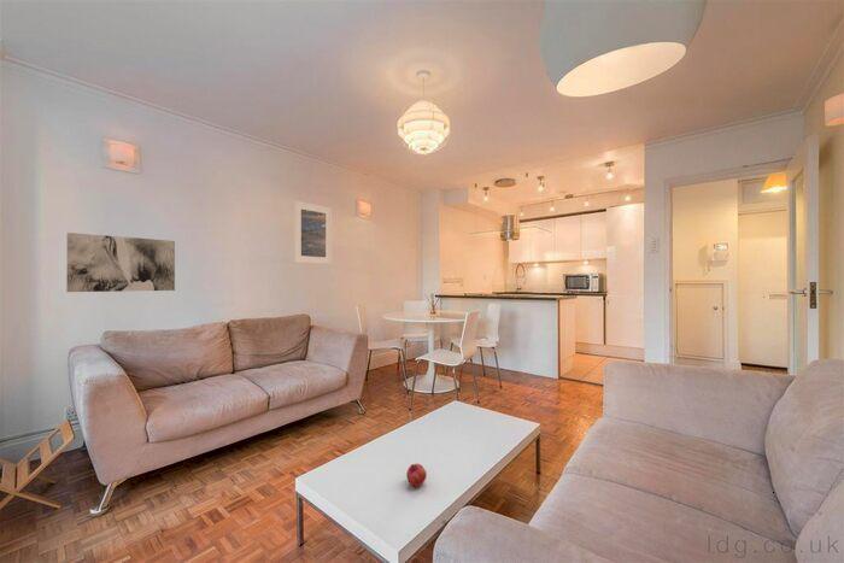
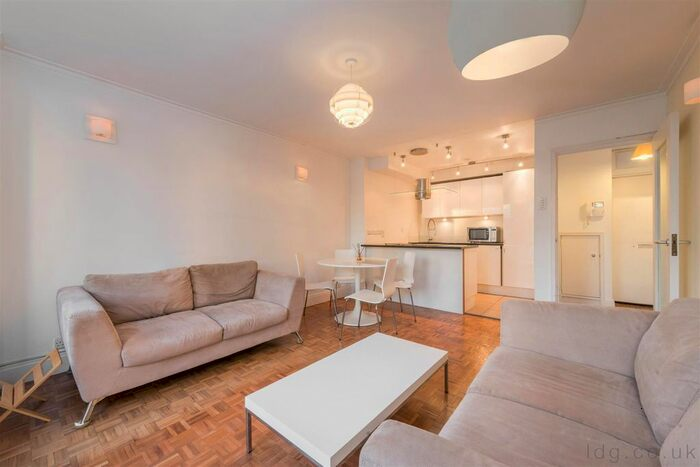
- fruit [405,463,428,488]
- wall art [65,231,176,293]
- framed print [293,200,333,265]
